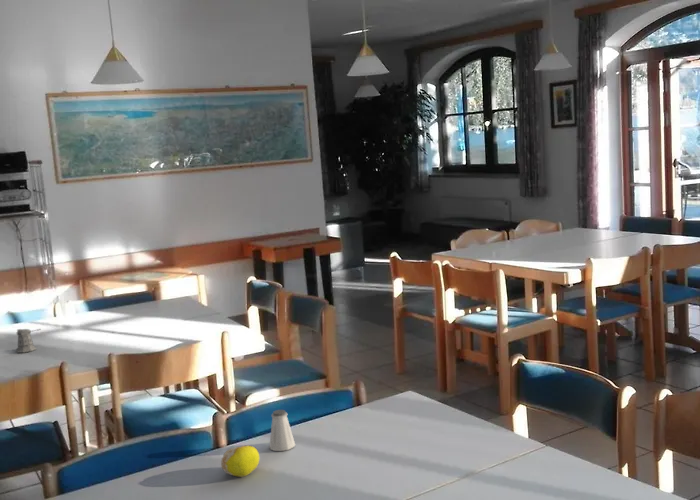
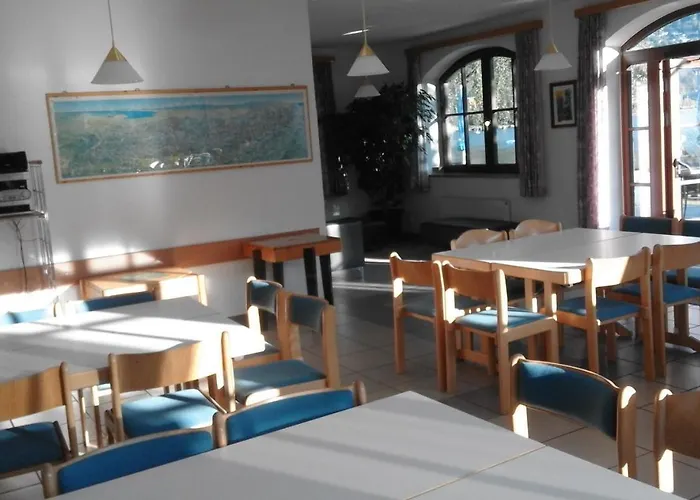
- saltshaker [268,409,296,452]
- fruit [220,445,260,478]
- pepper shaker [15,328,42,354]
